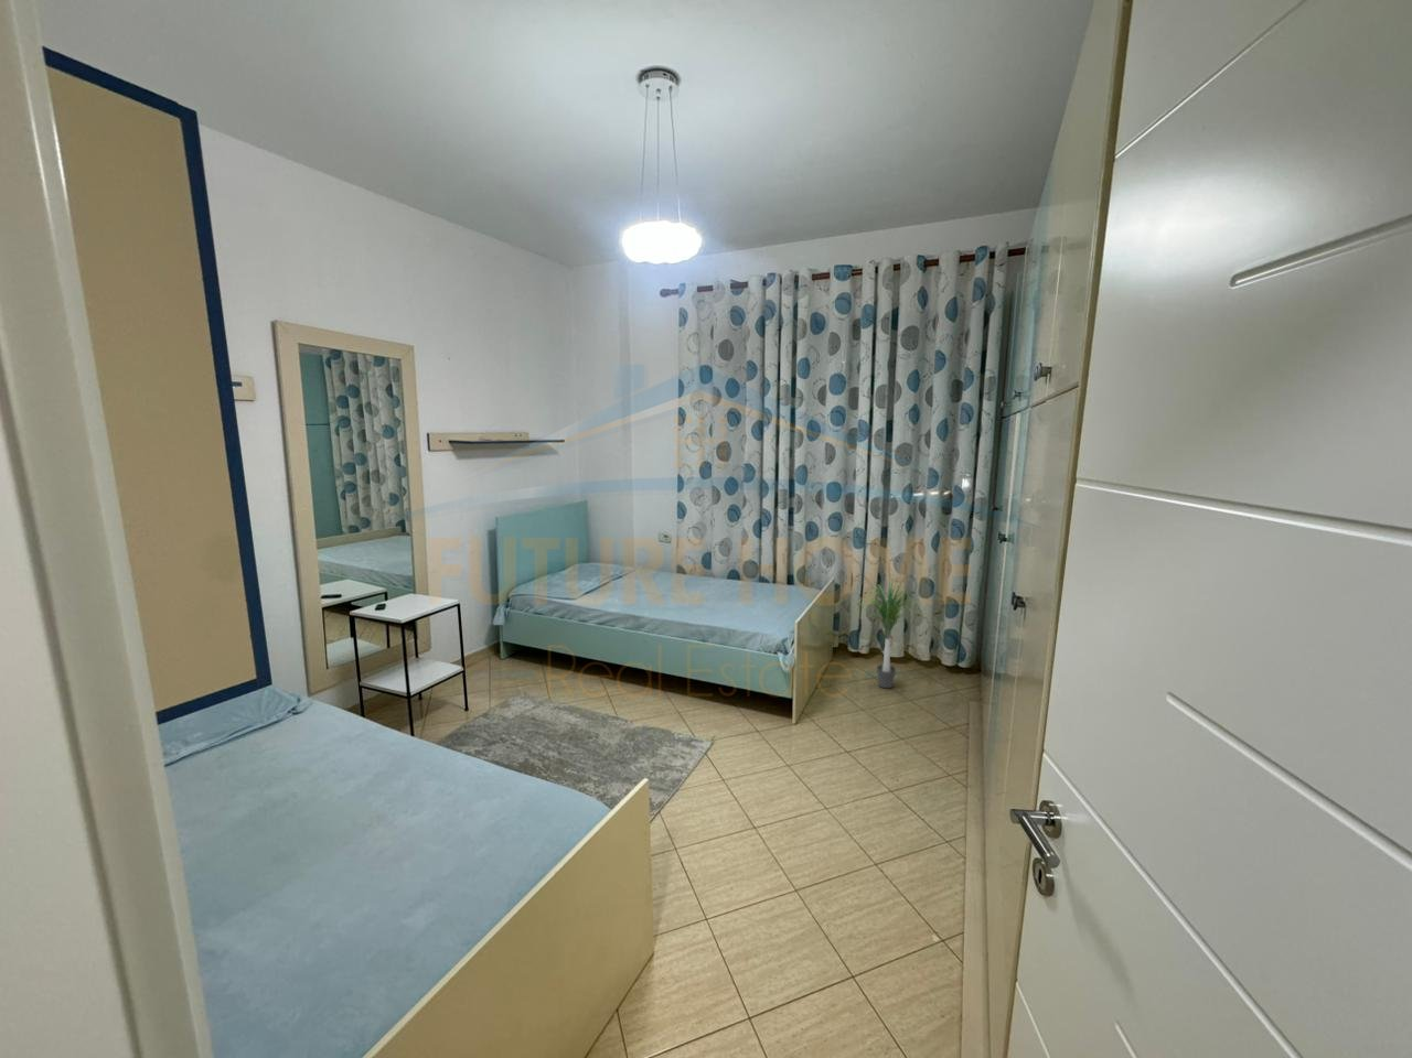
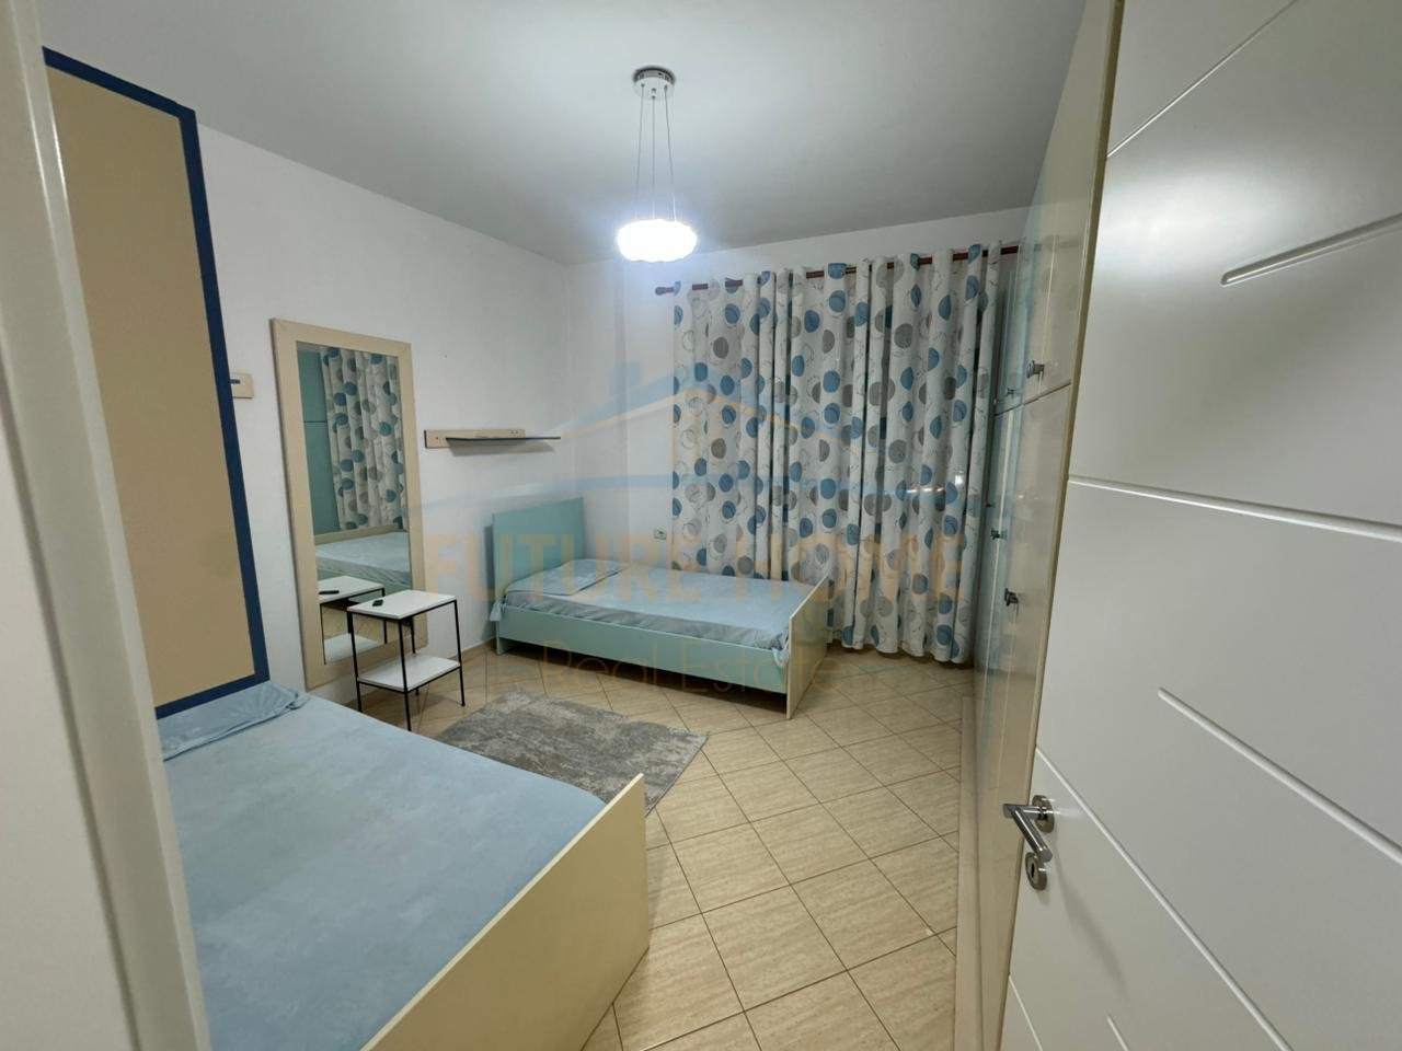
- potted plant [851,576,931,689]
